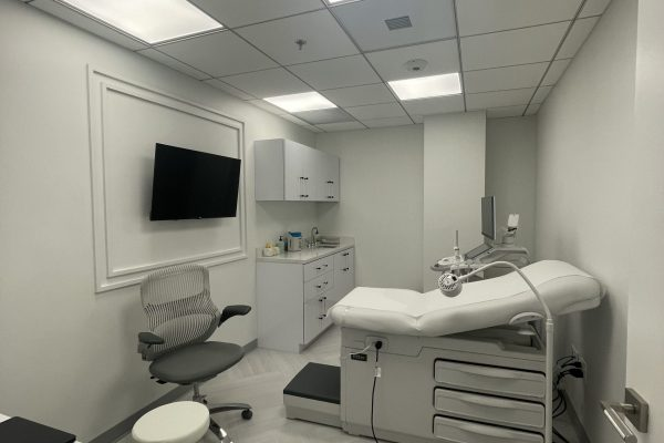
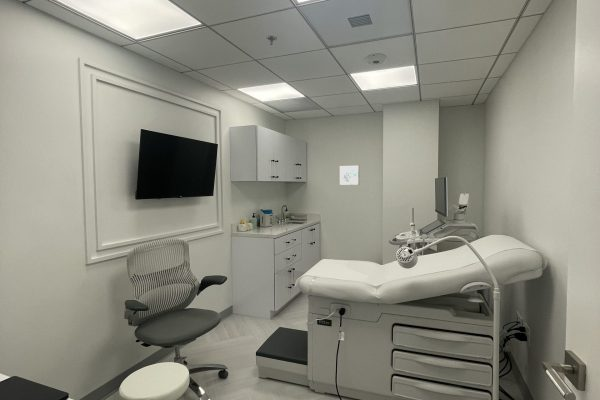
+ wall art [338,164,360,186]
